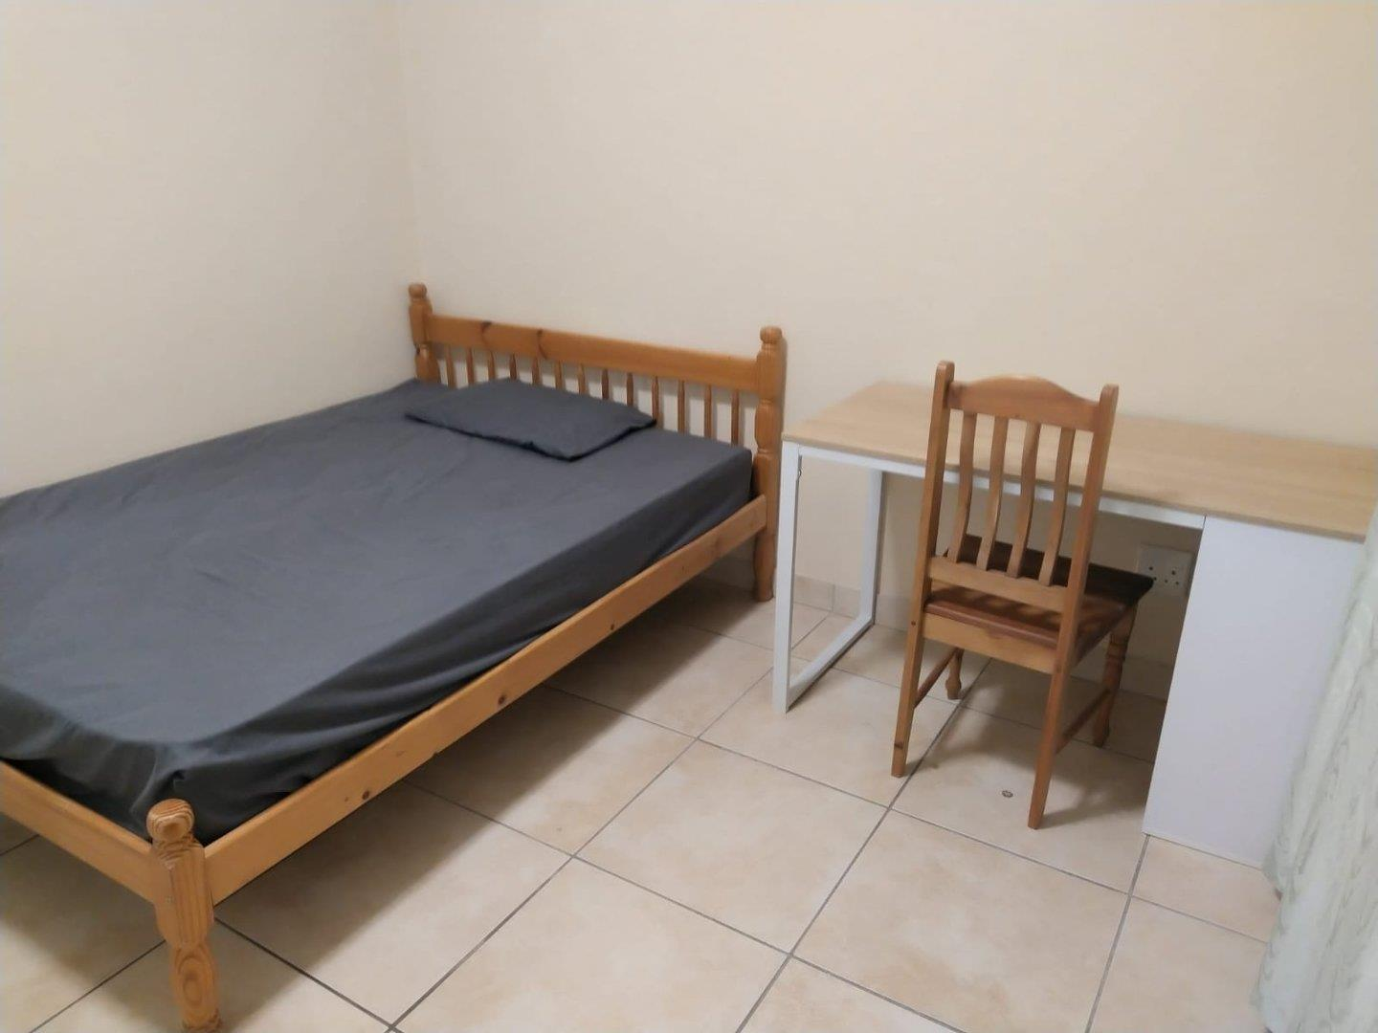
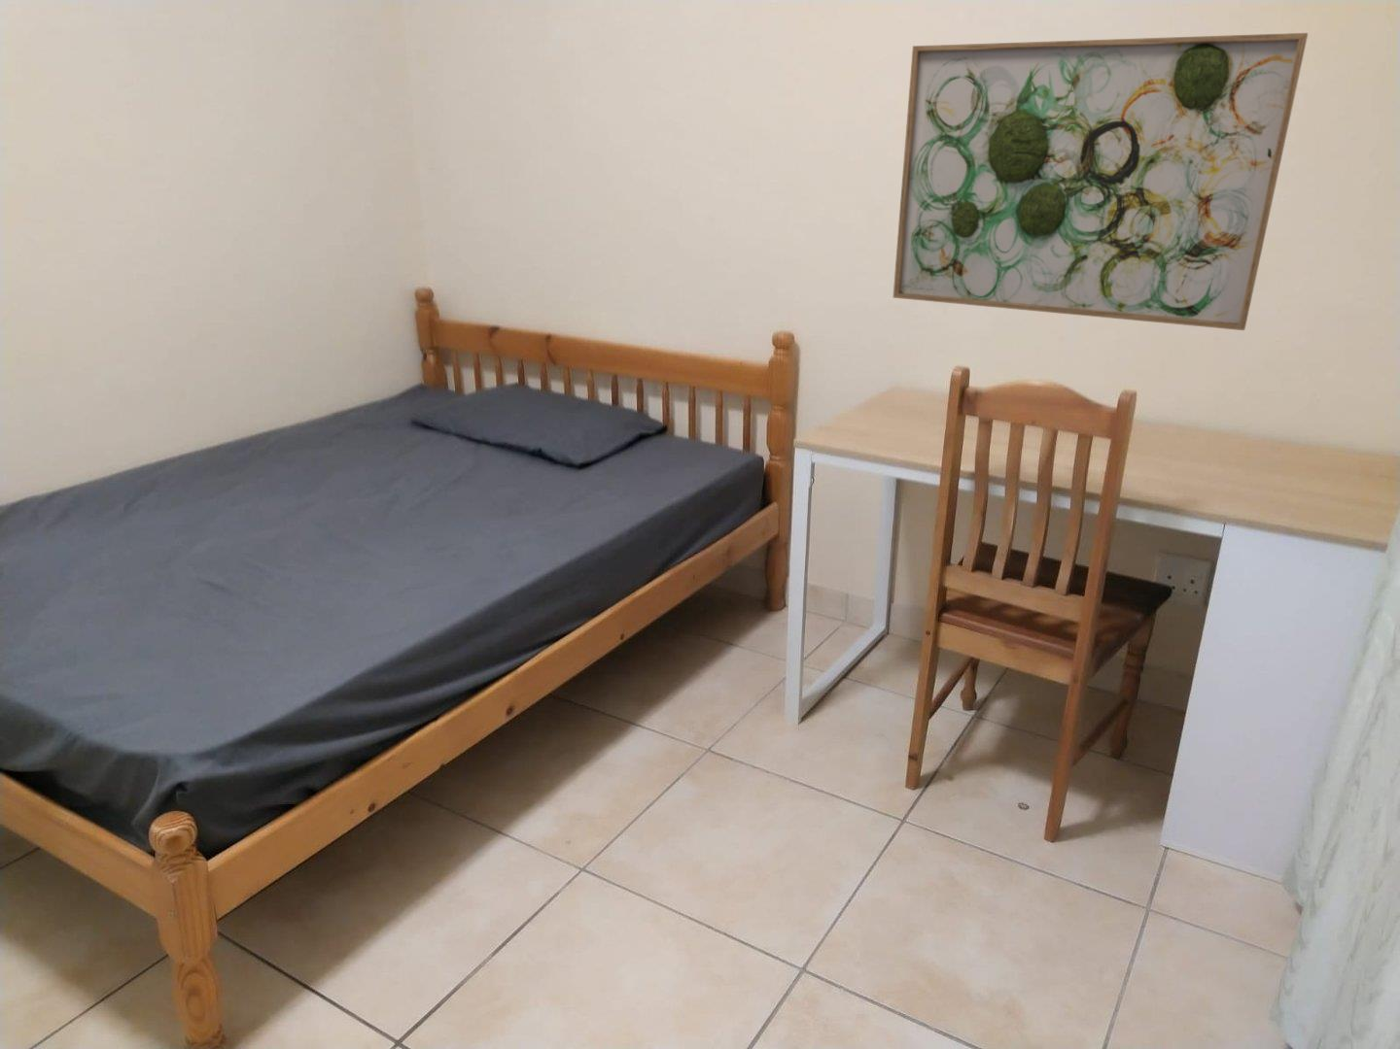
+ wall art [893,32,1309,332]
